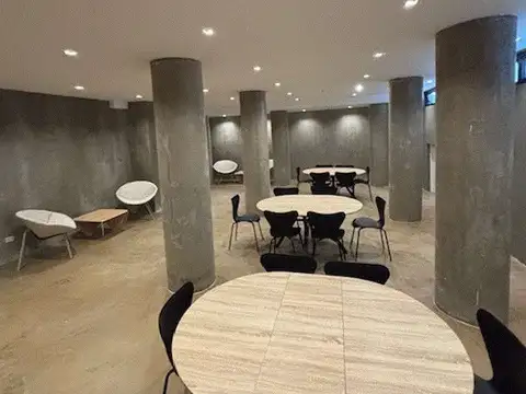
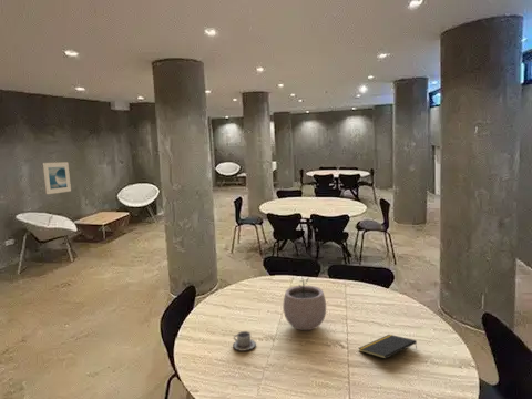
+ cup [232,330,257,352]
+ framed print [42,161,72,195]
+ notepad [357,334,418,360]
+ plant pot [282,274,327,331]
